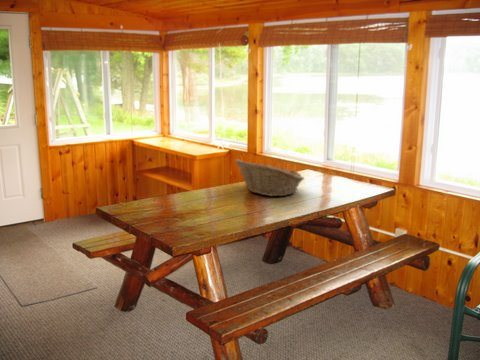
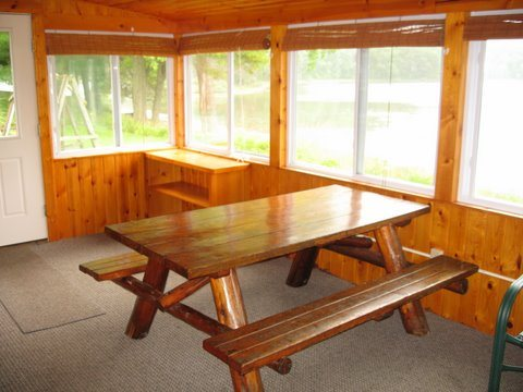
- fruit basket [234,158,305,197]
